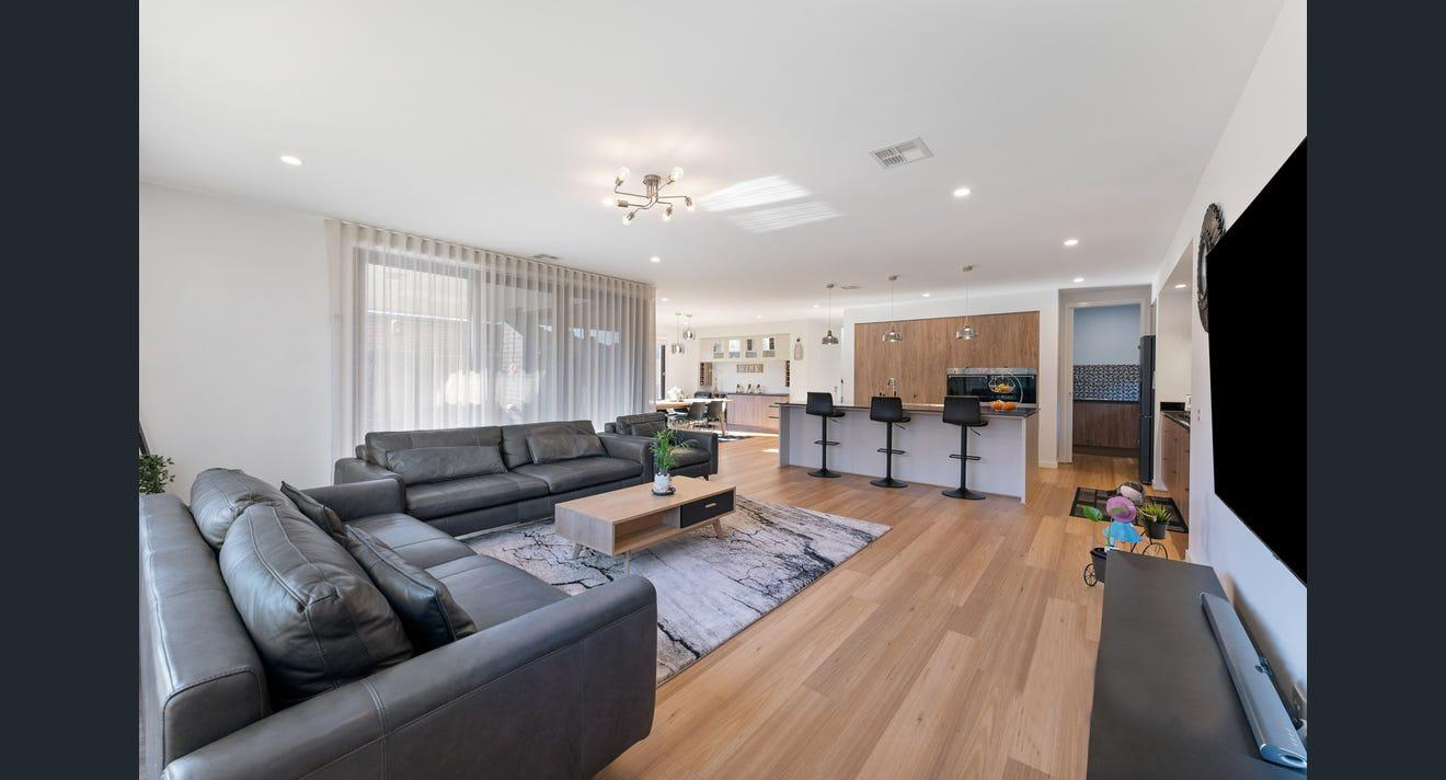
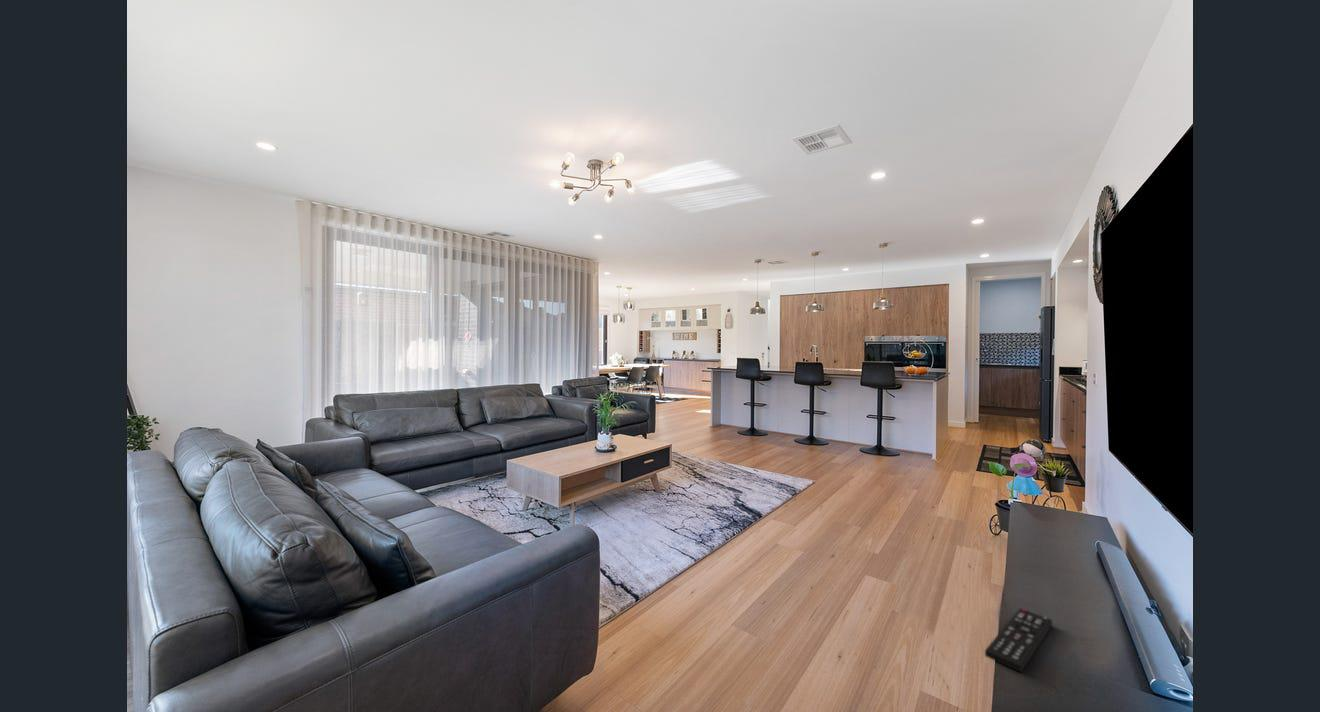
+ remote control [984,607,1053,673]
